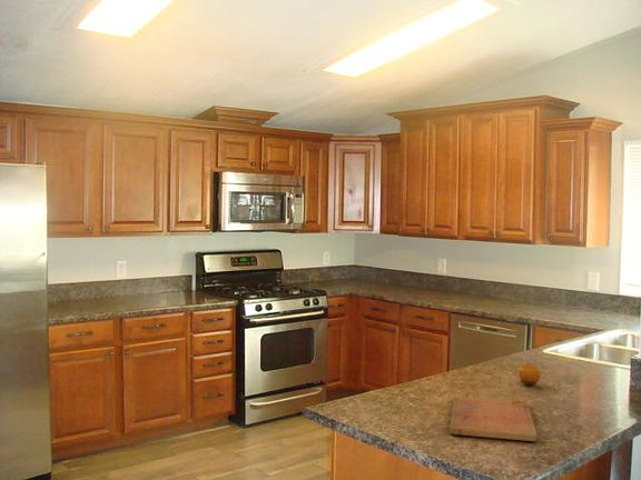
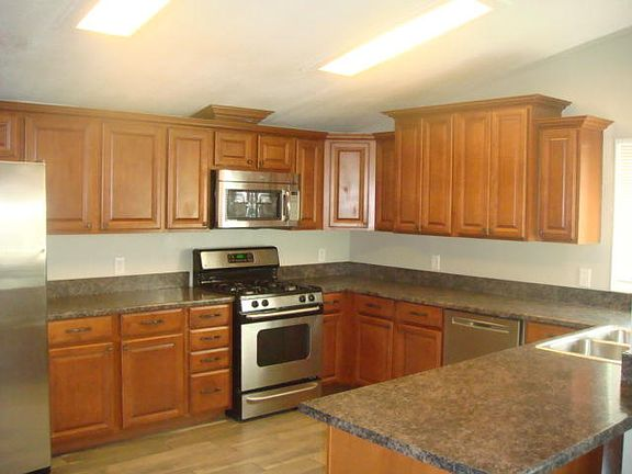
- cutting board [448,394,538,442]
- fruit [517,362,541,387]
